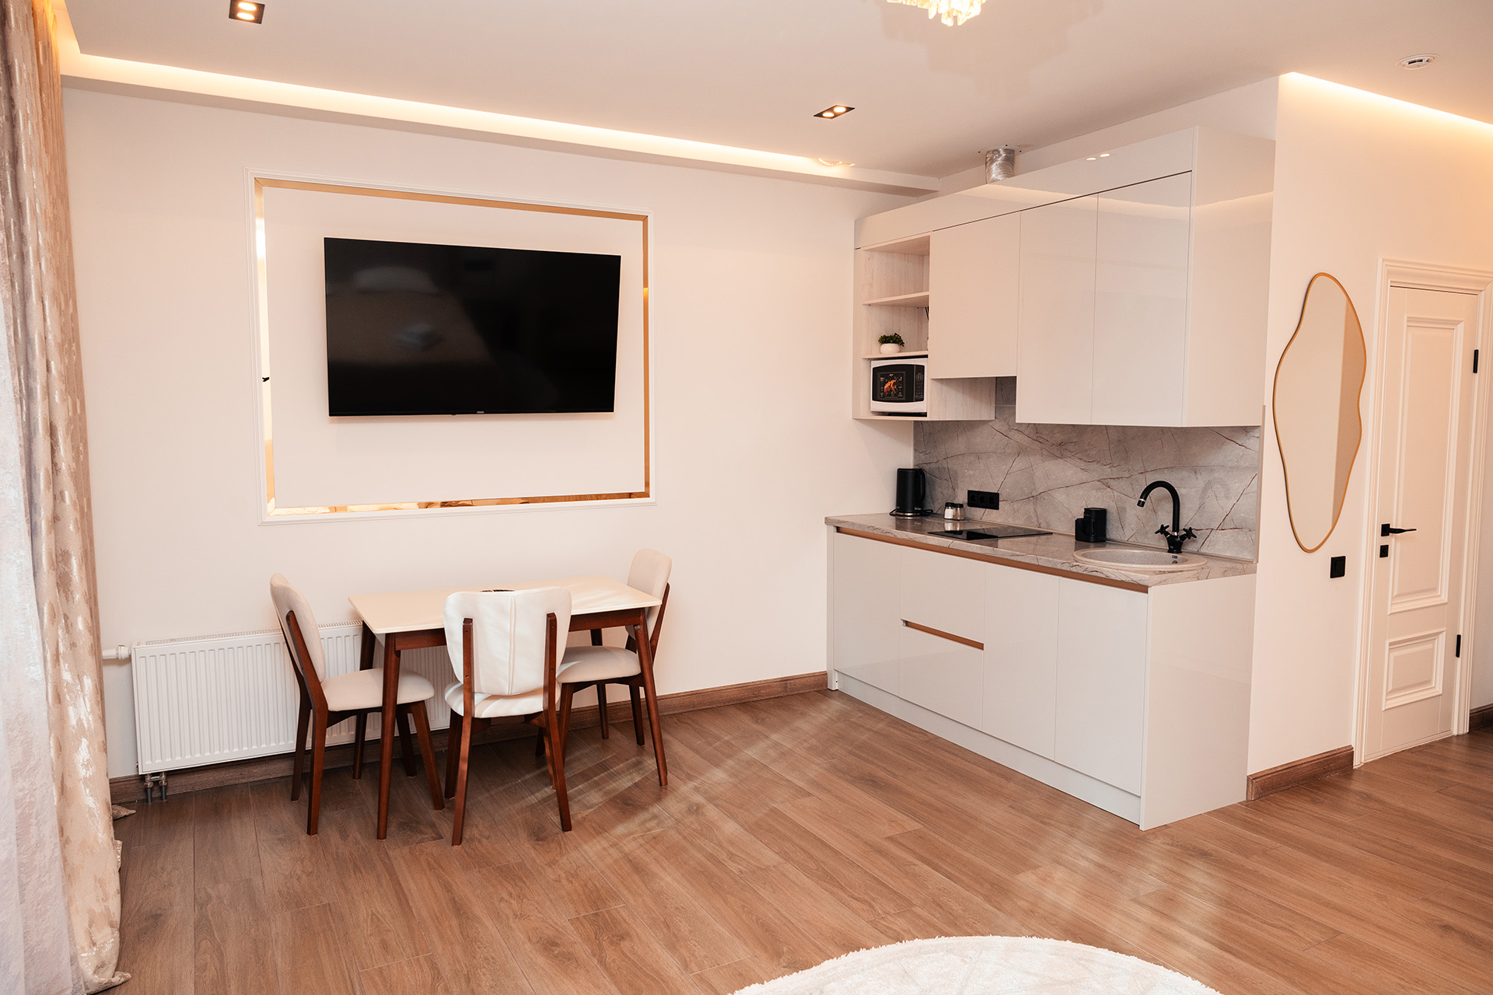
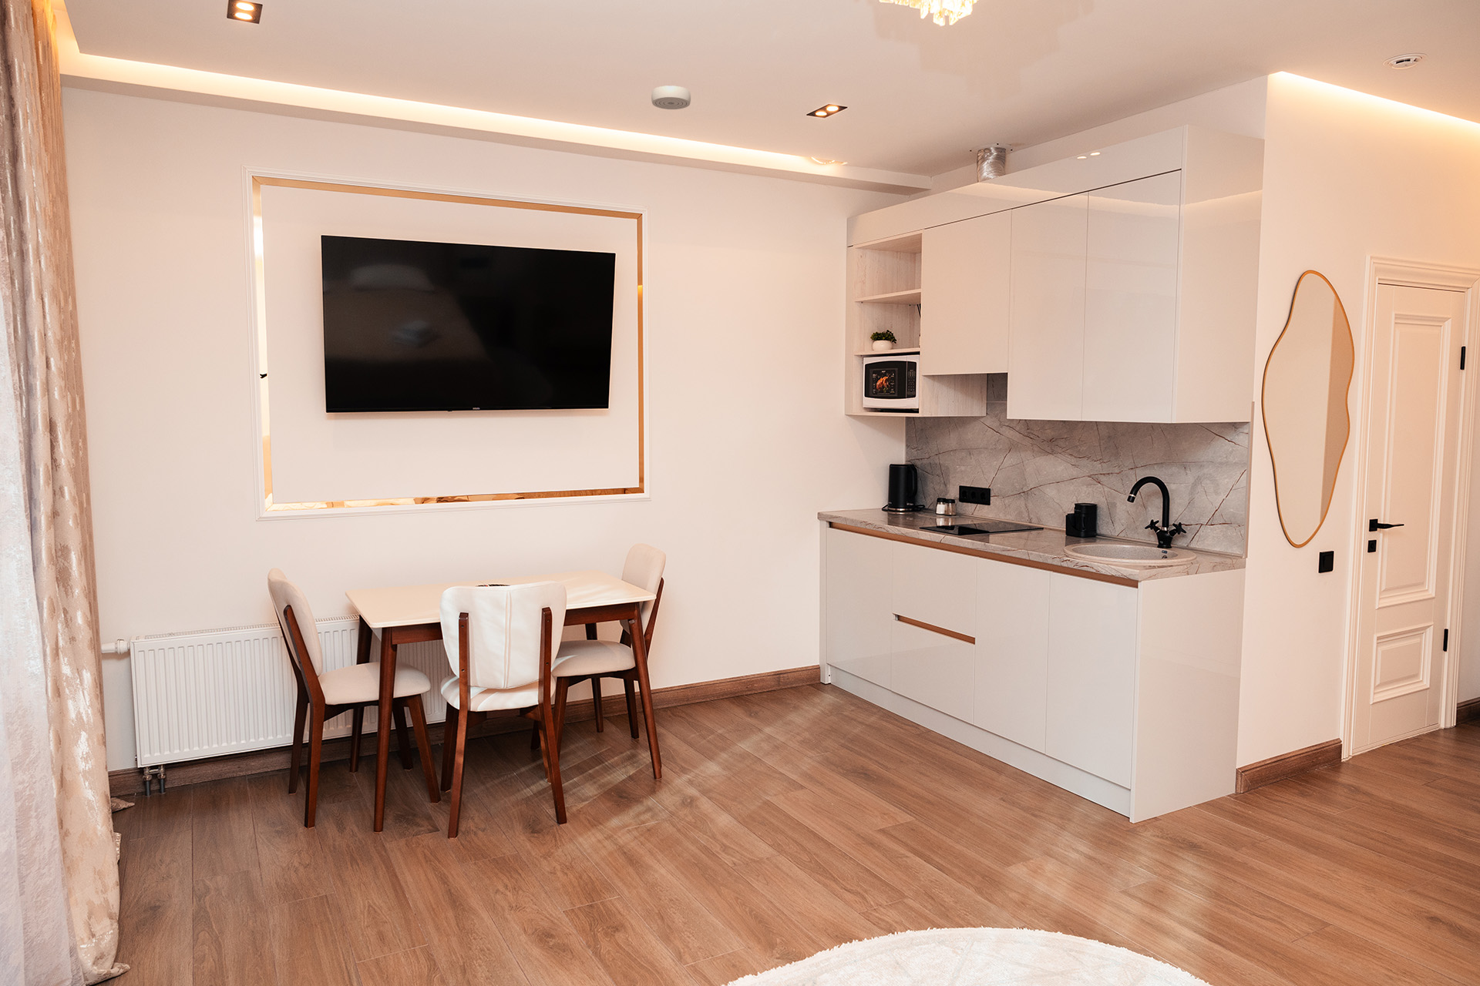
+ smoke detector [651,85,692,110]
